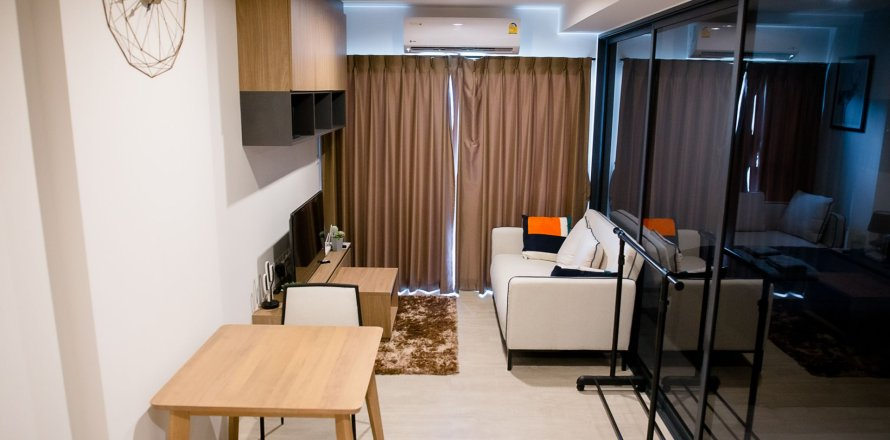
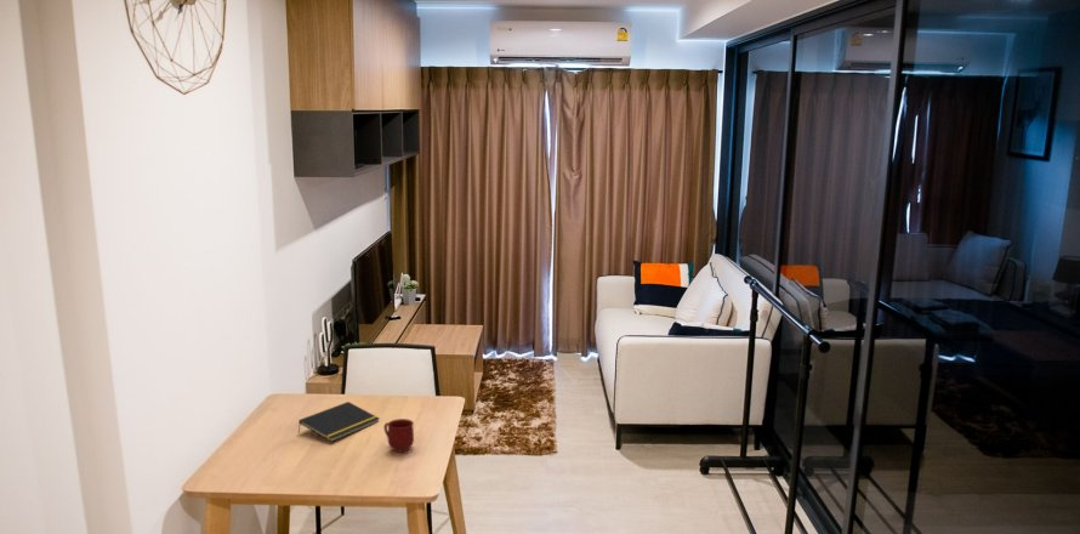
+ notepad [297,400,381,443]
+ mug [382,417,415,454]
